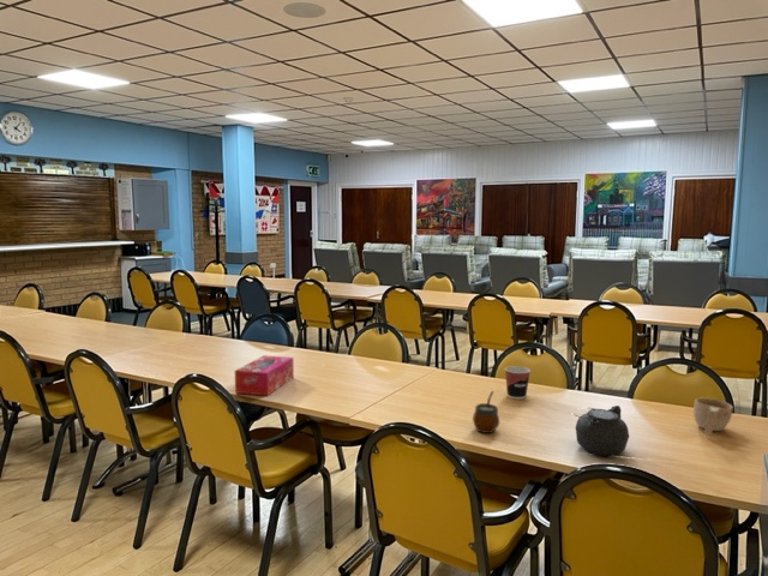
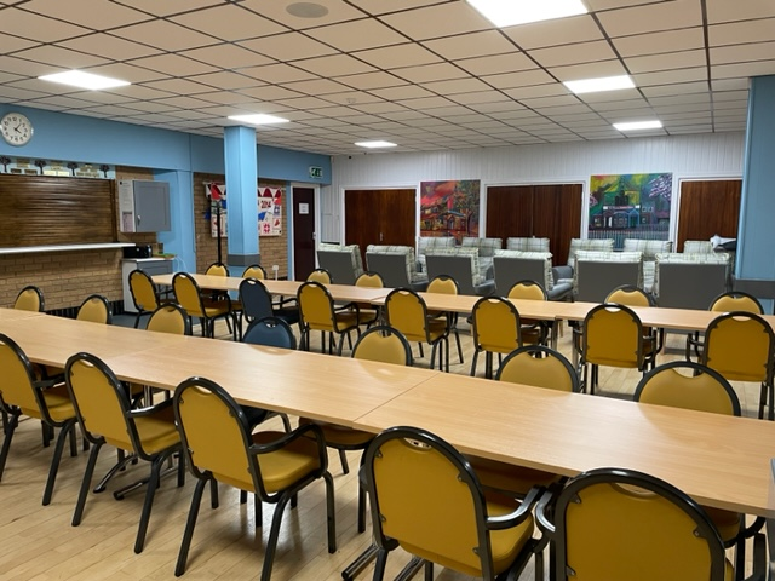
- teapot [575,404,630,457]
- cup [692,397,734,437]
- cup [504,365,532,401]
- gourd [472,390,500,434]
- tissue box [234,354,295,397]
